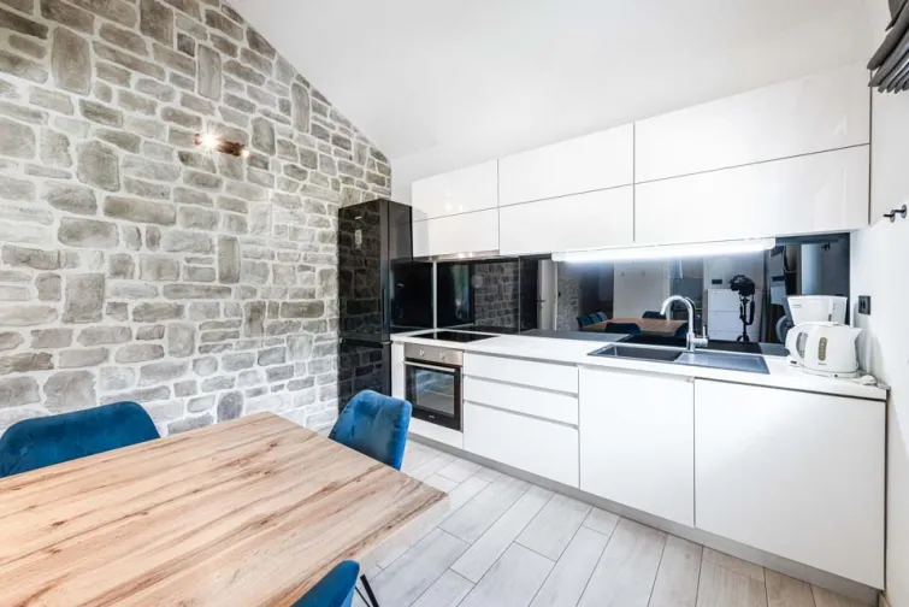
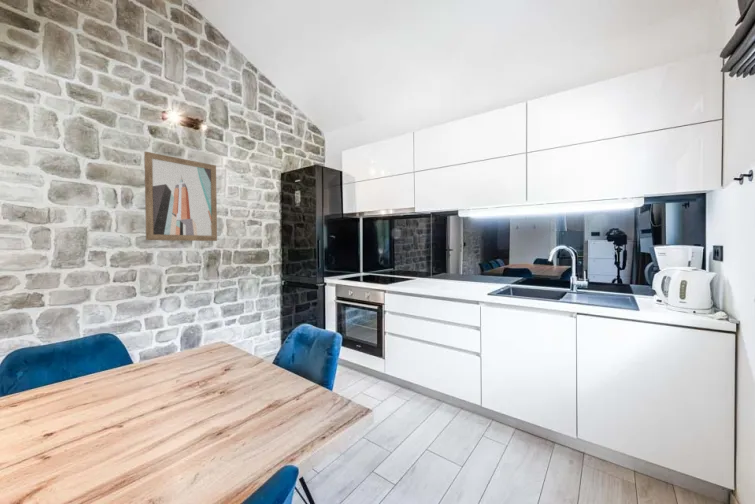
+ wall art [143,150,218,242]
